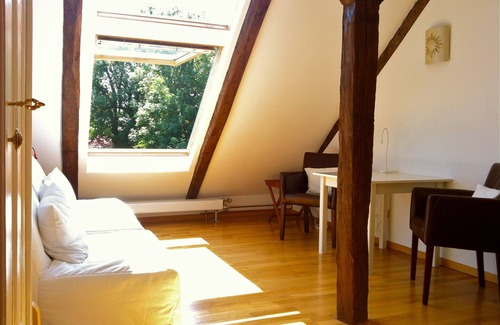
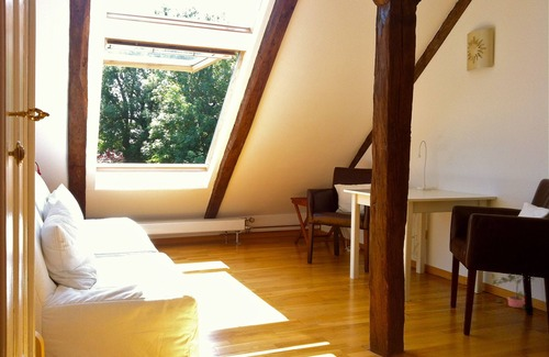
+ potted plant [490,274,535,311]
